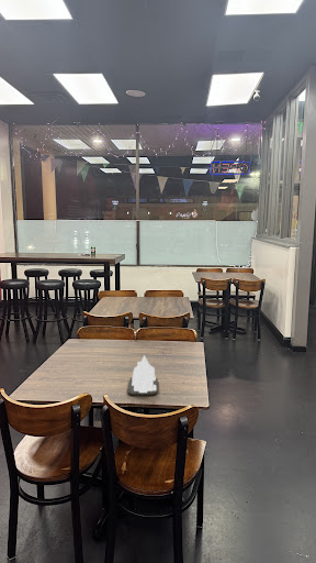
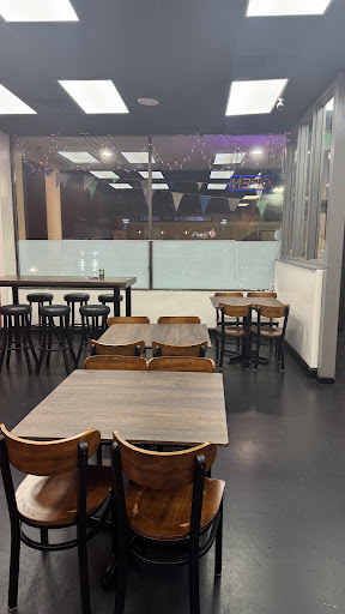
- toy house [126,355,159,397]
